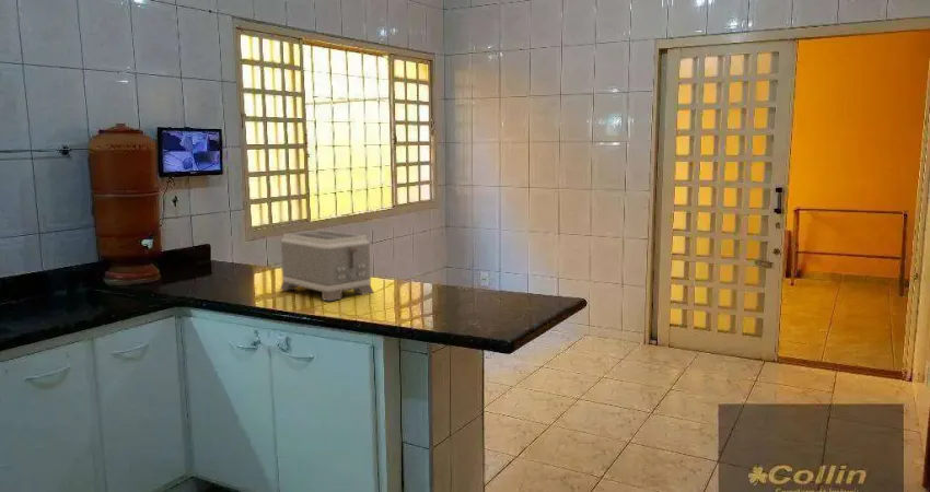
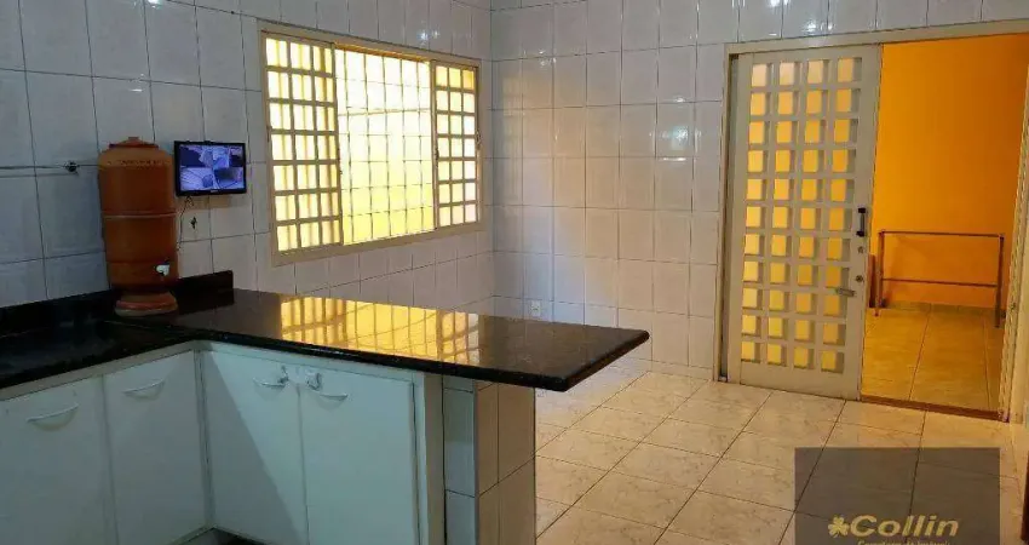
- toaster [279,230,375,303]
